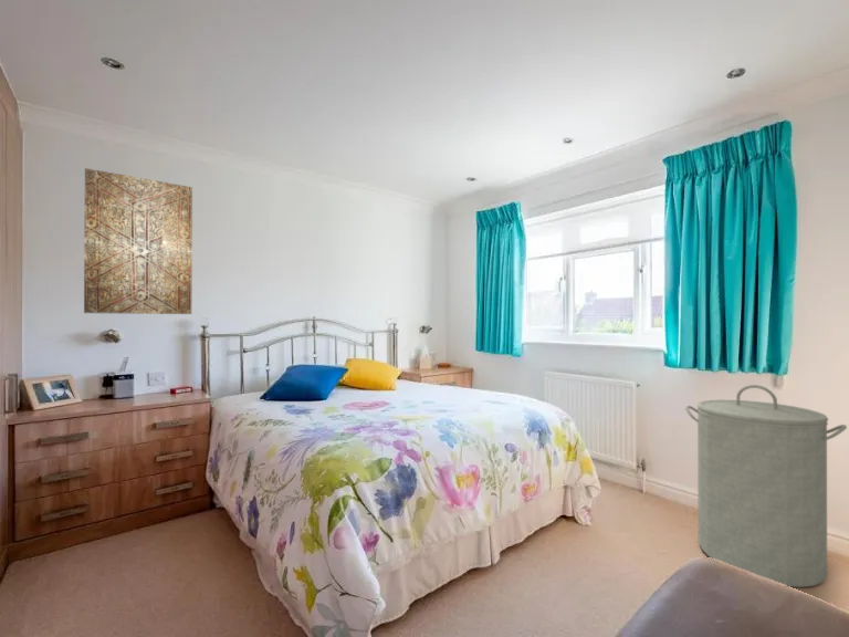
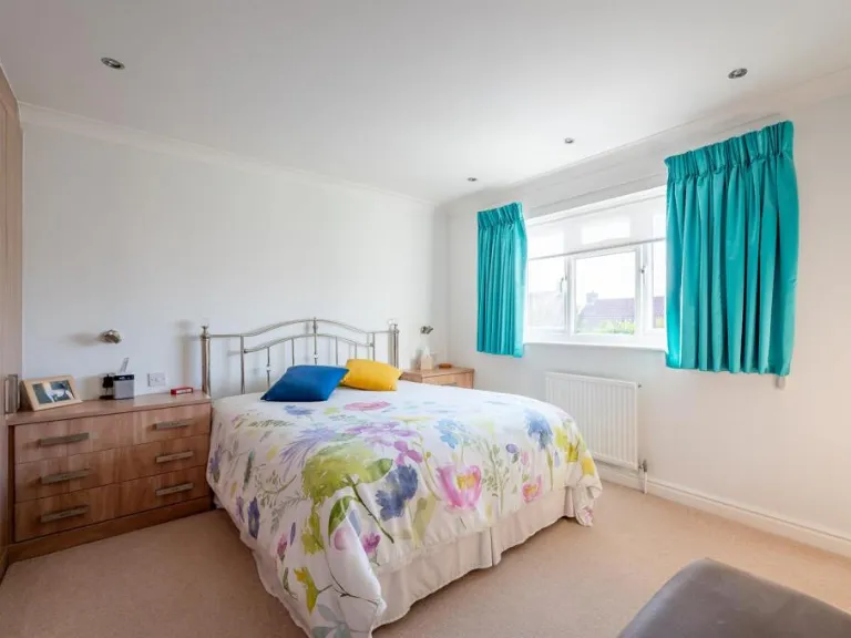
- laundry hamper [684,384,848,588]
- wall art [83,167,193,315]
